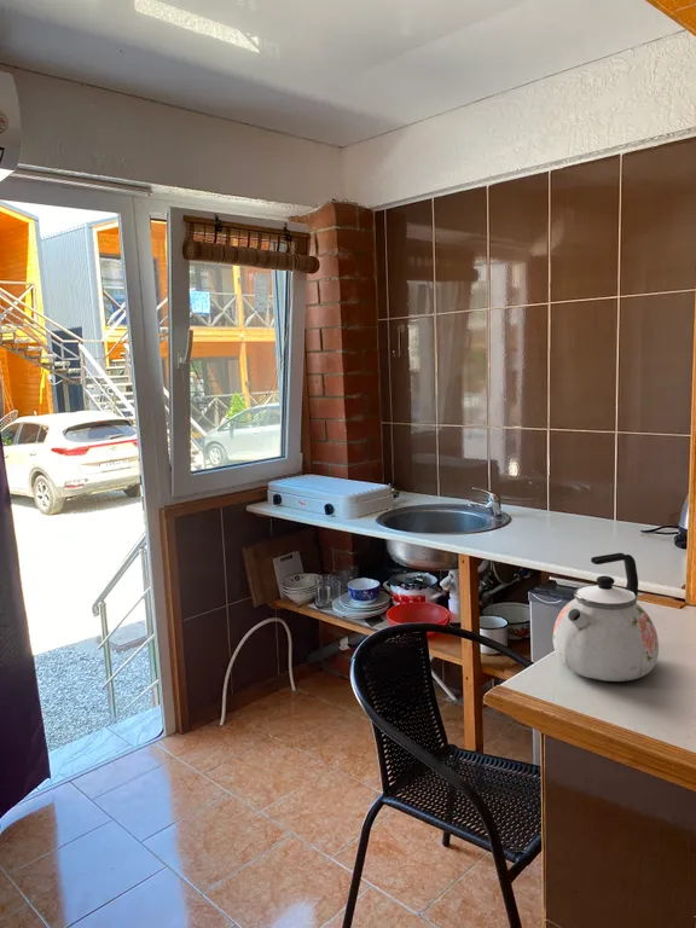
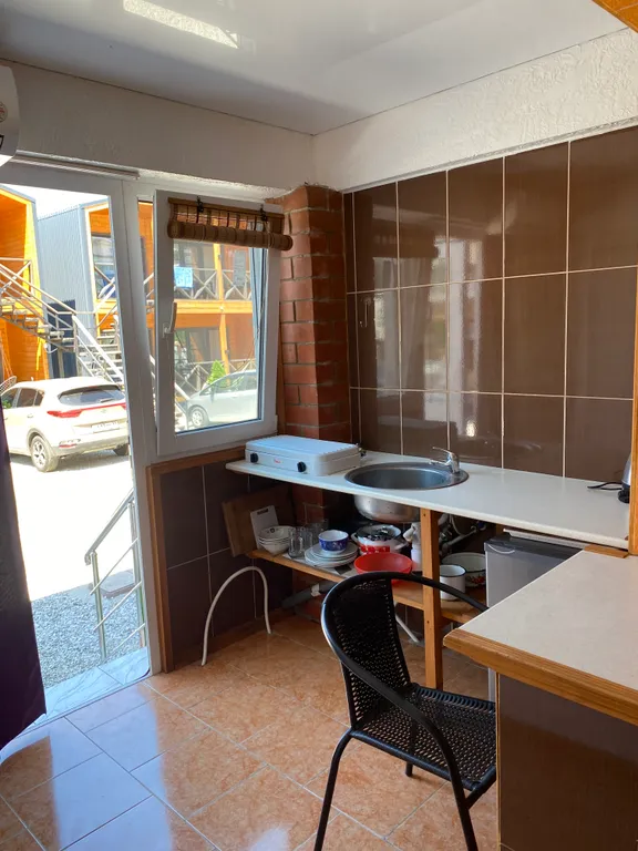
- kettle [552,552,660,683]
